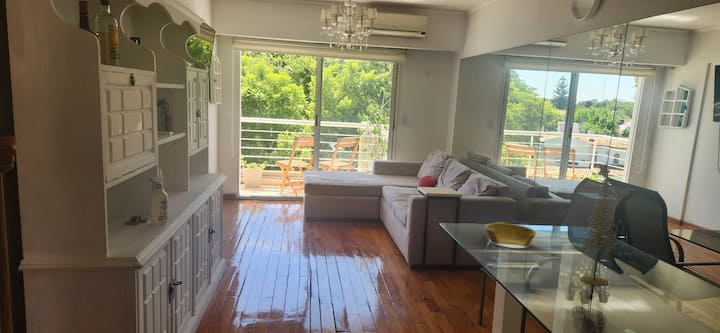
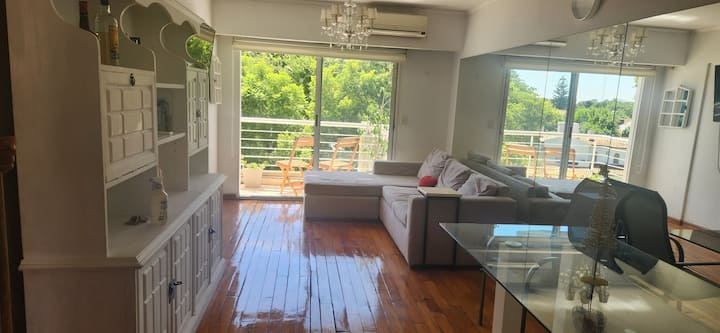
- bowl [484,221,538,249]
